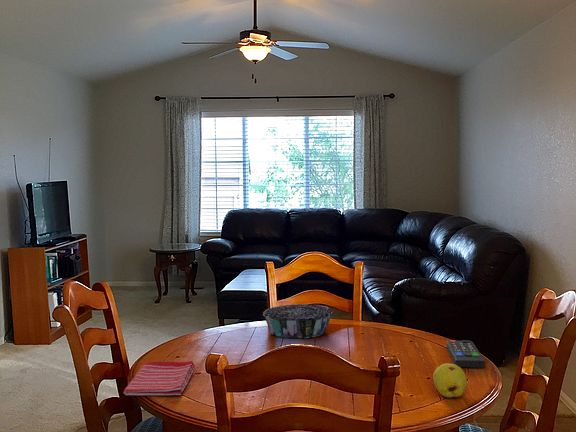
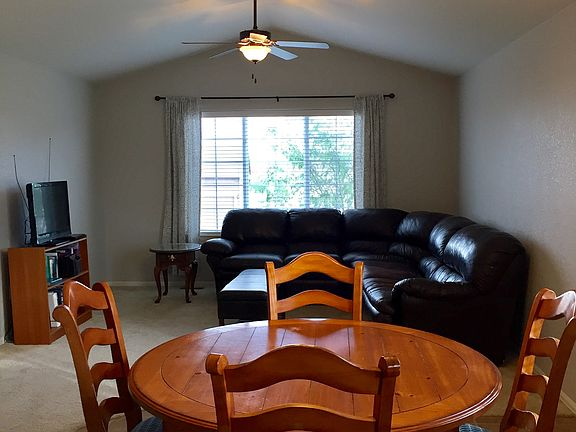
- remote control [446,339,485,369]
- decorative bowl [262,303,334,339]
- fruit [432,362,468,398]
- dish towel [122,360,196,397]
